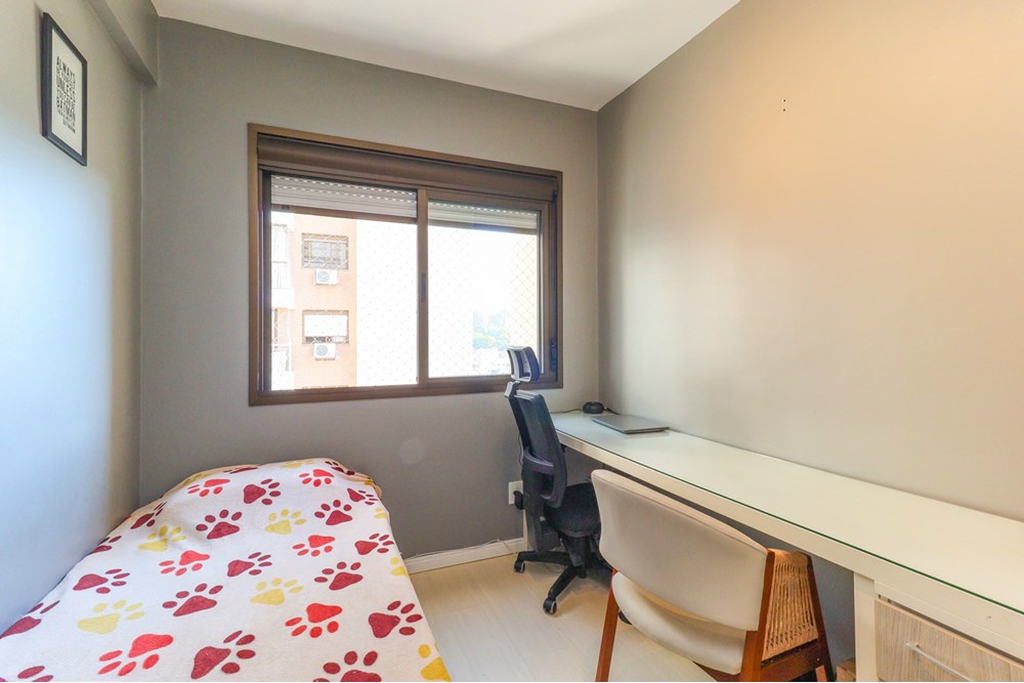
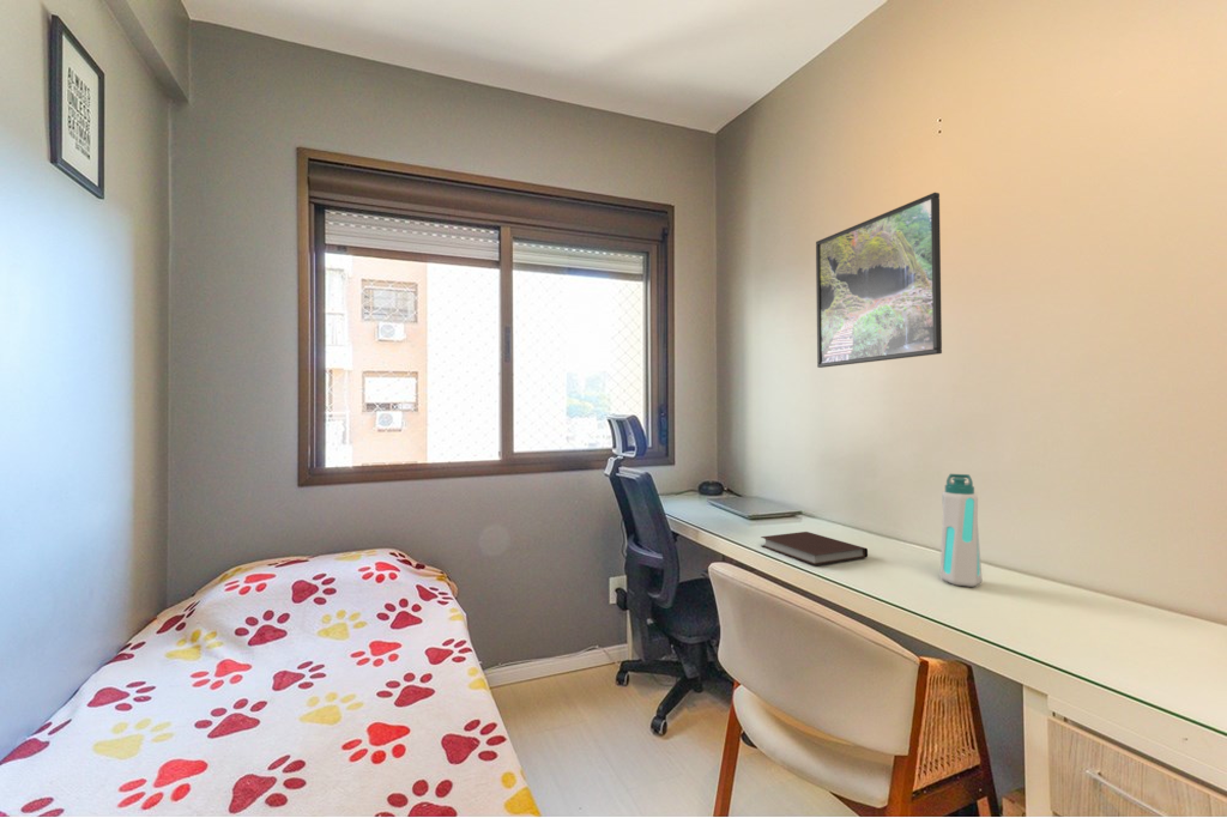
+ water bottle [939,473,984,588]
+ notebook [760,531,869,566]
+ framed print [815,192,943,369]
